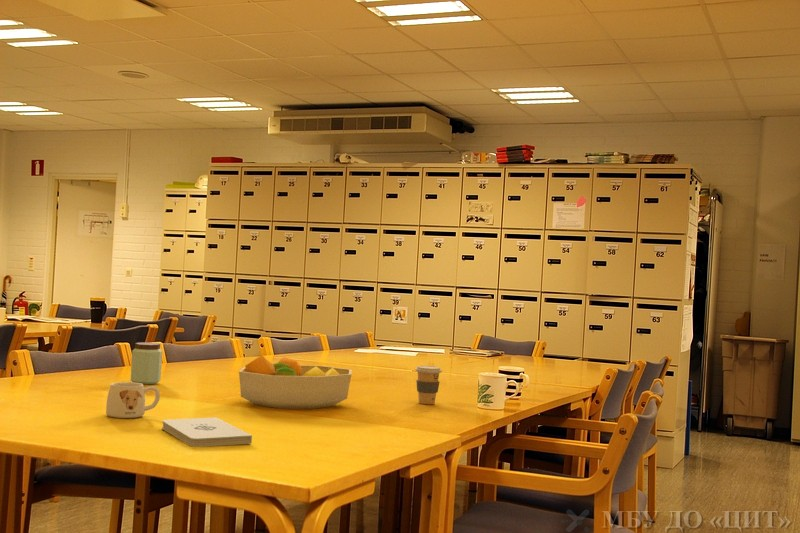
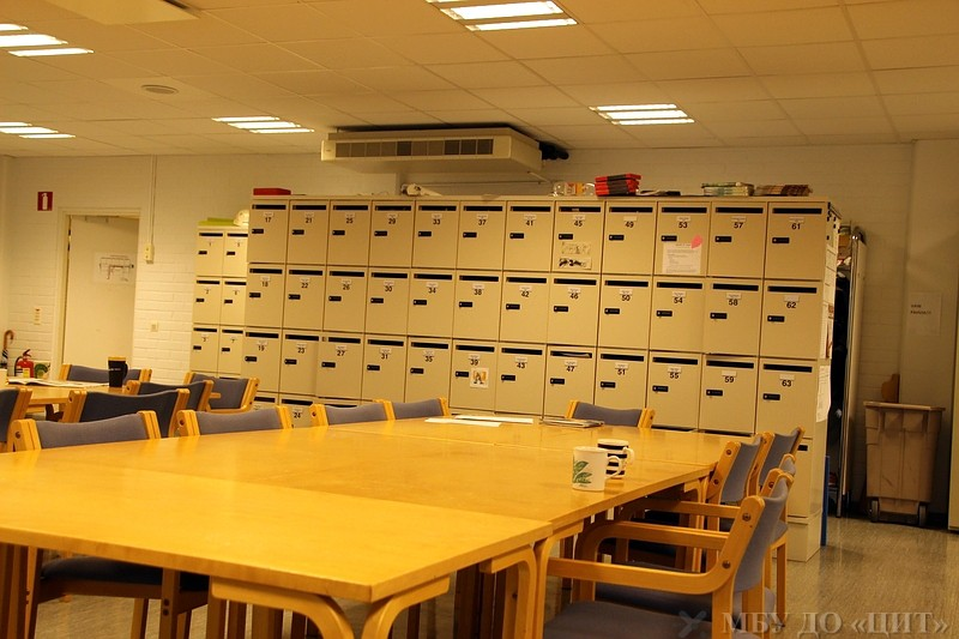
- peanut butter [130,341,163,385]
- fruit bowl [238,354,353,410]
- notepad [161,416,253,448]
- coffee cup [414,365,443,405]
- mug [105,381,161,419]
